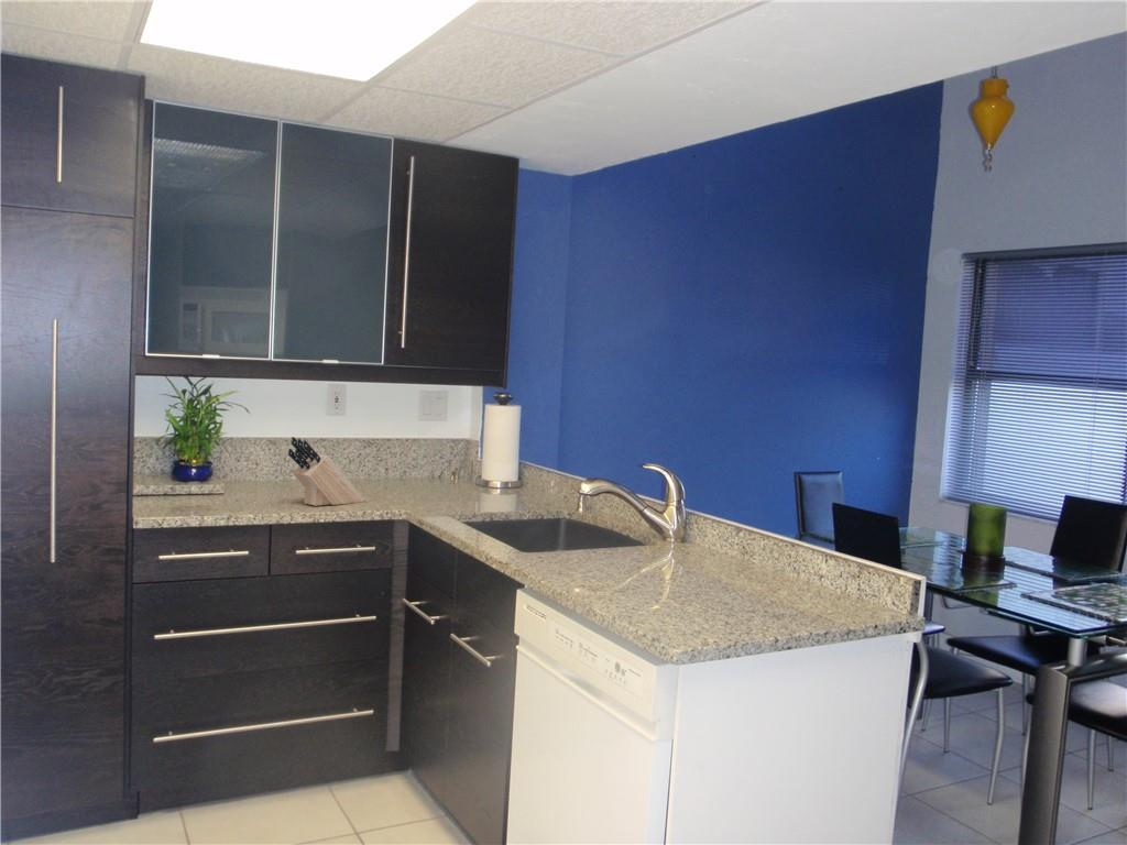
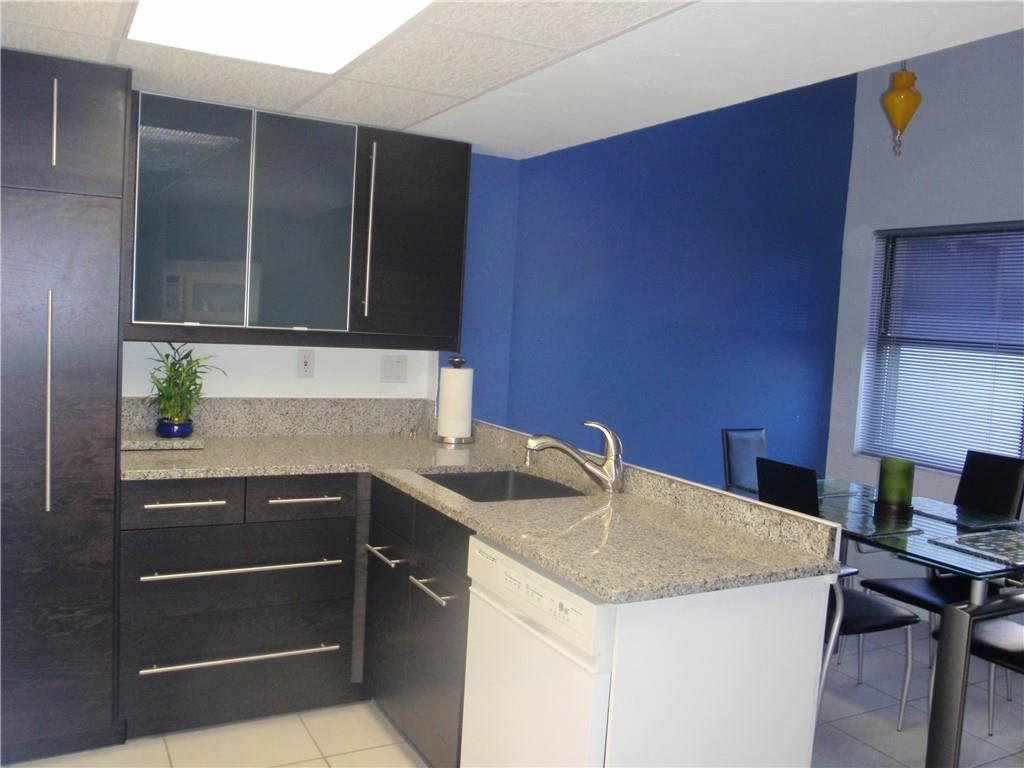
- knife block [287,436,366,507]
